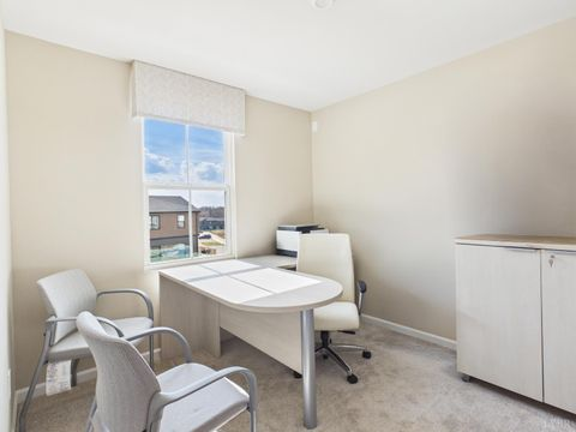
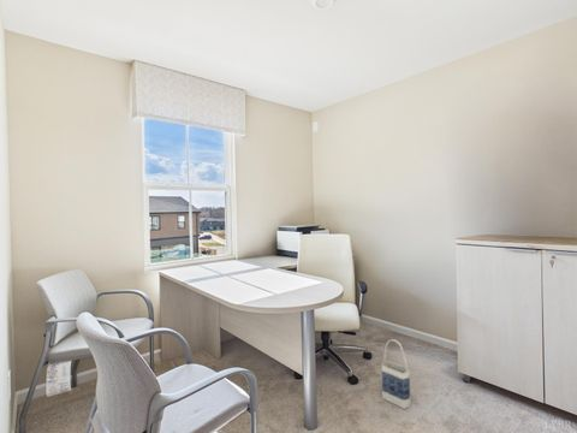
+ bag [381,338,412,410]
